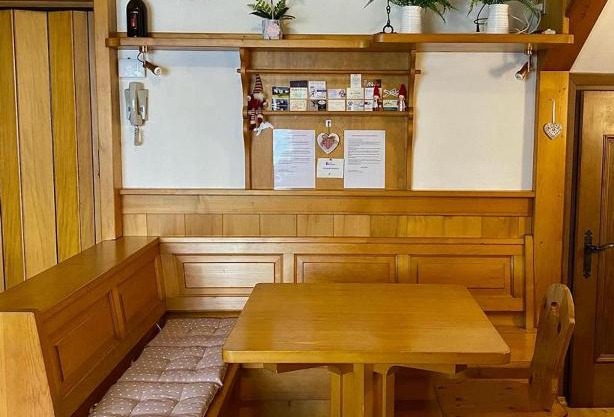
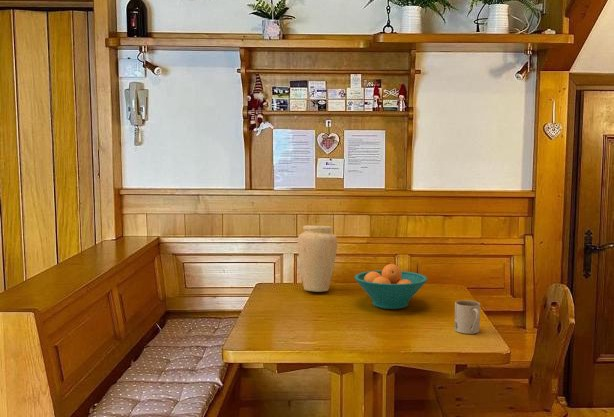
+ fruit bowl [354,263,429,310]
+ vase [297,224,338,293]
+ mug [454,299,481,335]
